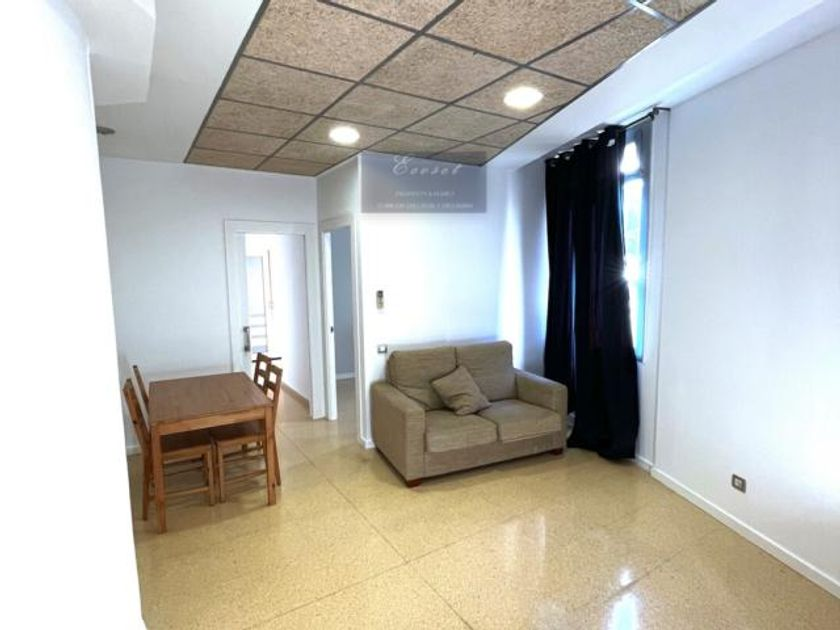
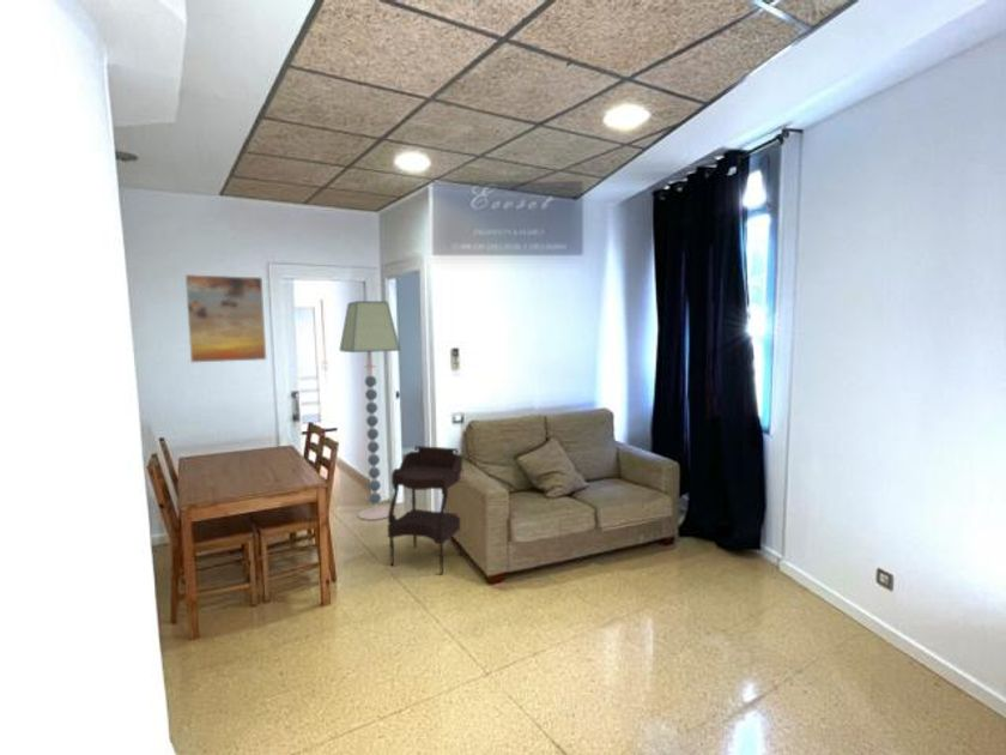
+ side table [387,445,465,575]
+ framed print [184,273,267,364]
+ floor lamp [338,300,401,521]
